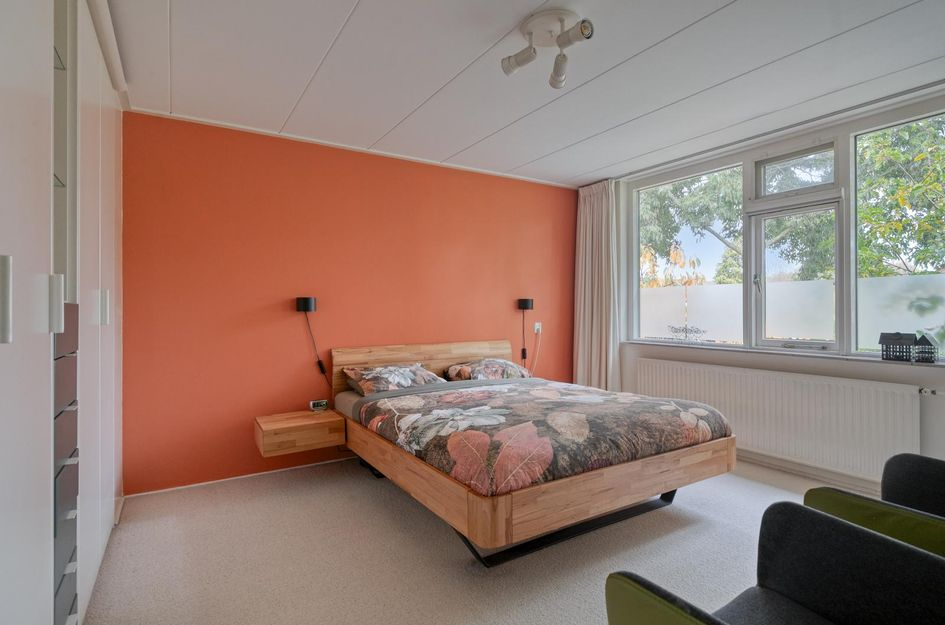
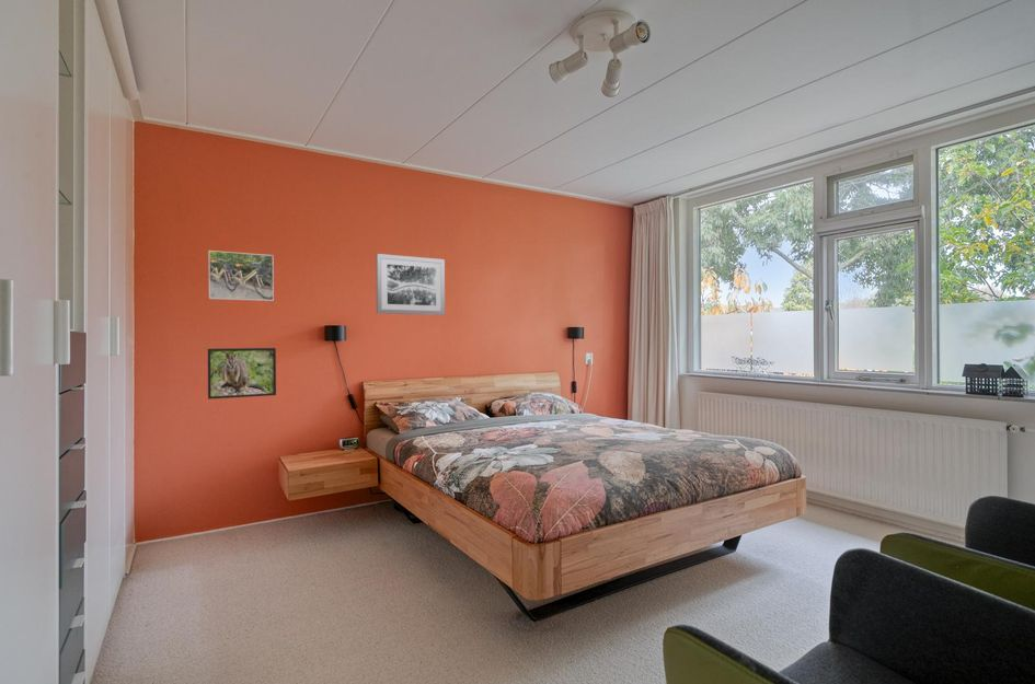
+ wall art [375,253,446,316]
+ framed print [207,347,277,401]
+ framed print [208,250,275,302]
